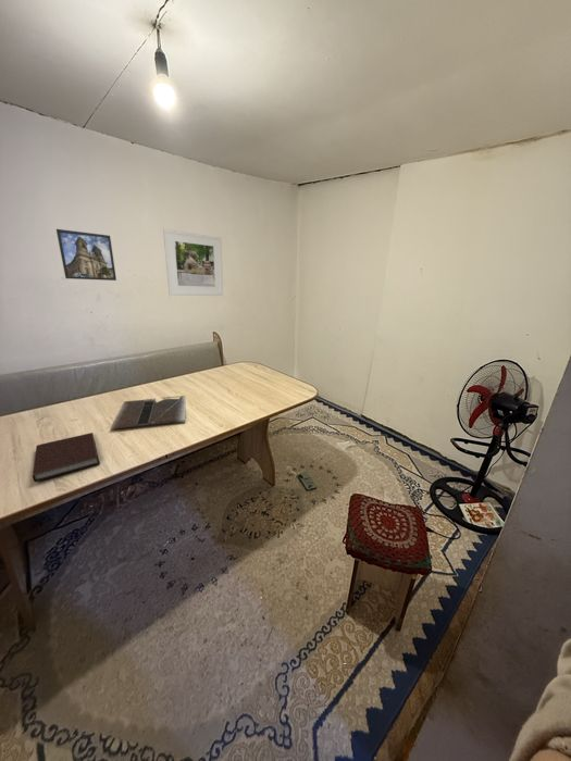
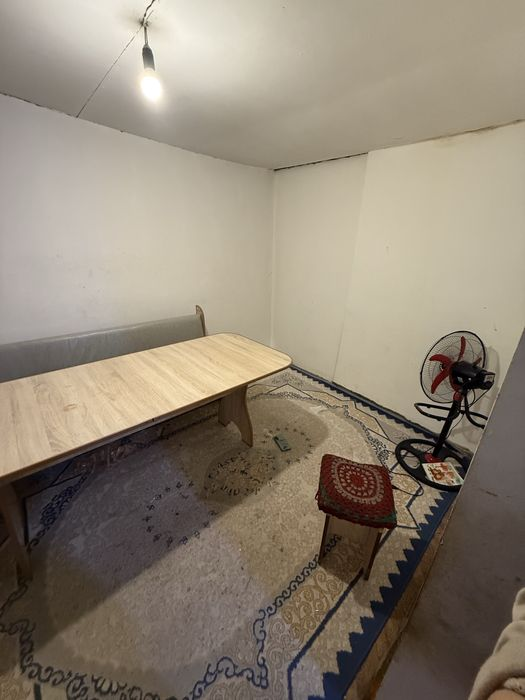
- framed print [55,228,117,282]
- notebook [32,432,101,483]
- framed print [162,228,224,297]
- laptop [109,395,186,431]
